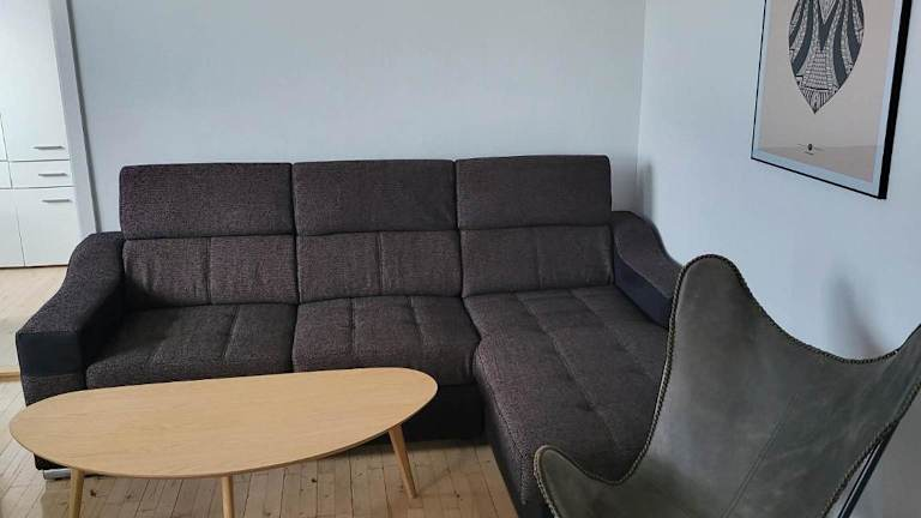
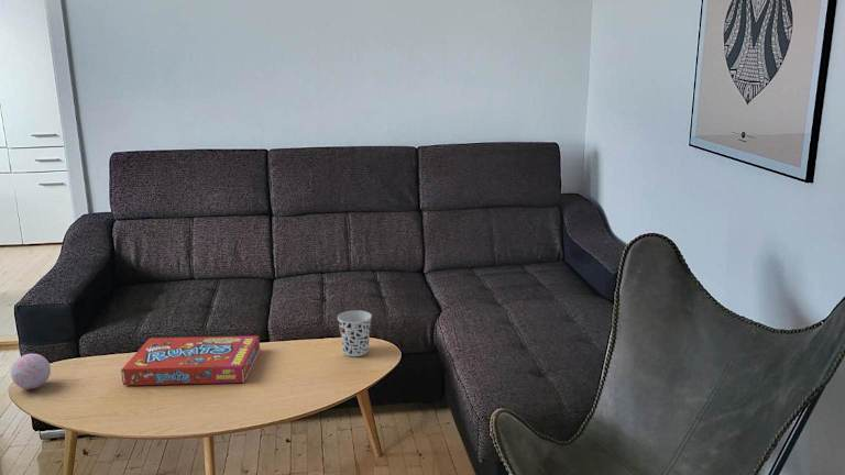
+ decorative ball [10,353,52,390]
+ snack box [120,334,261,386]
+ cup [337,309,373,357]
